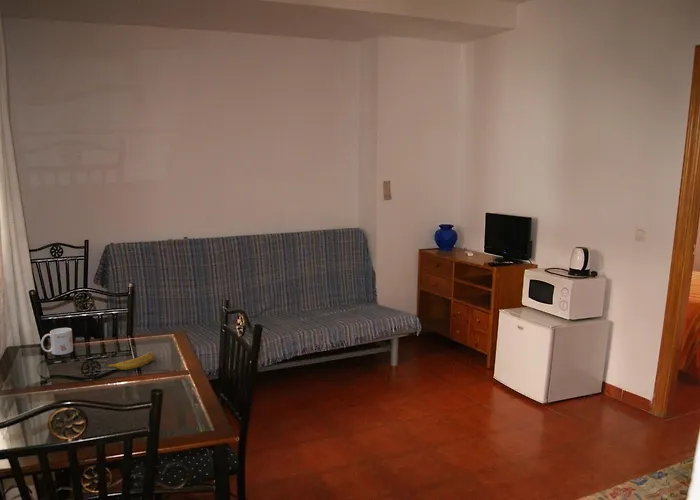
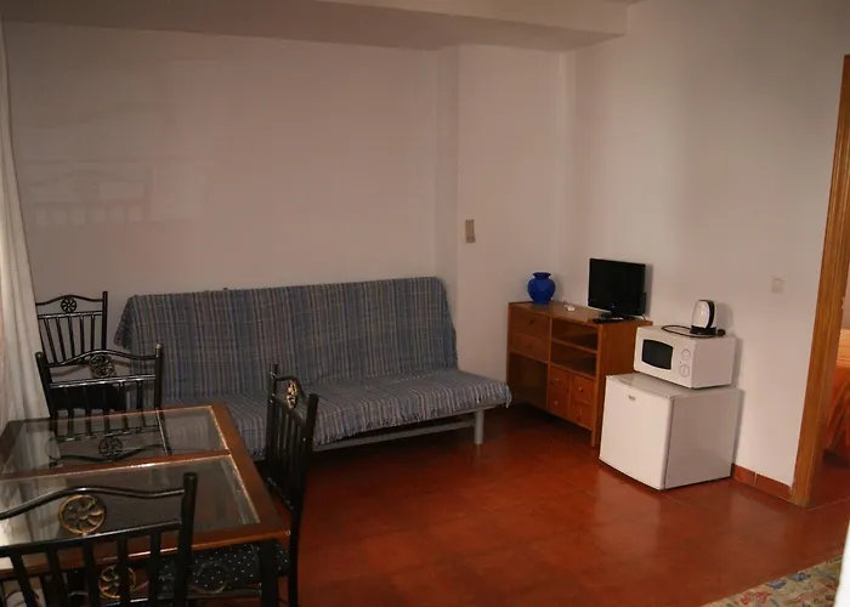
- fruit [103,352,155,371]
- mug [40,327,74,356]
